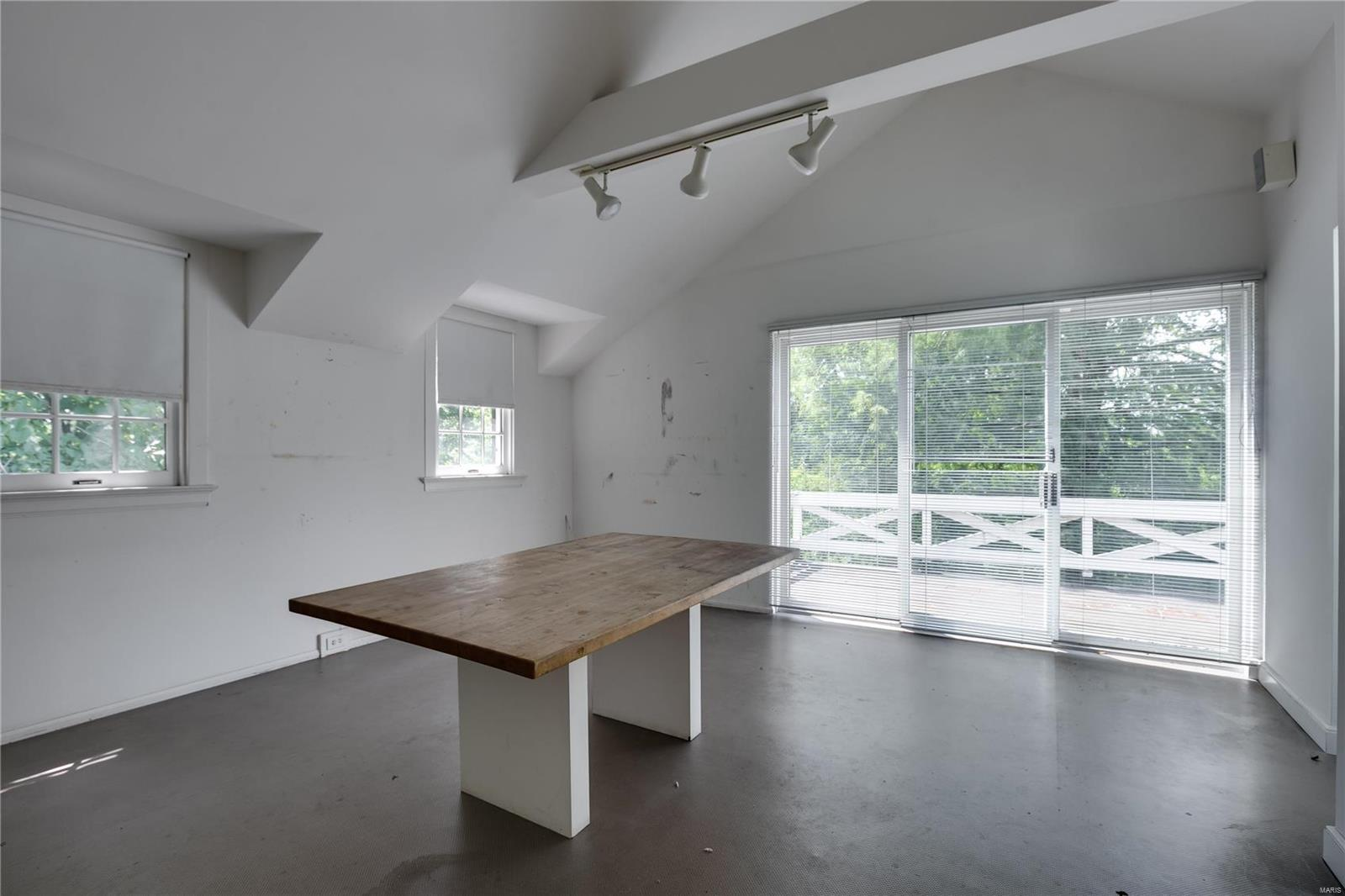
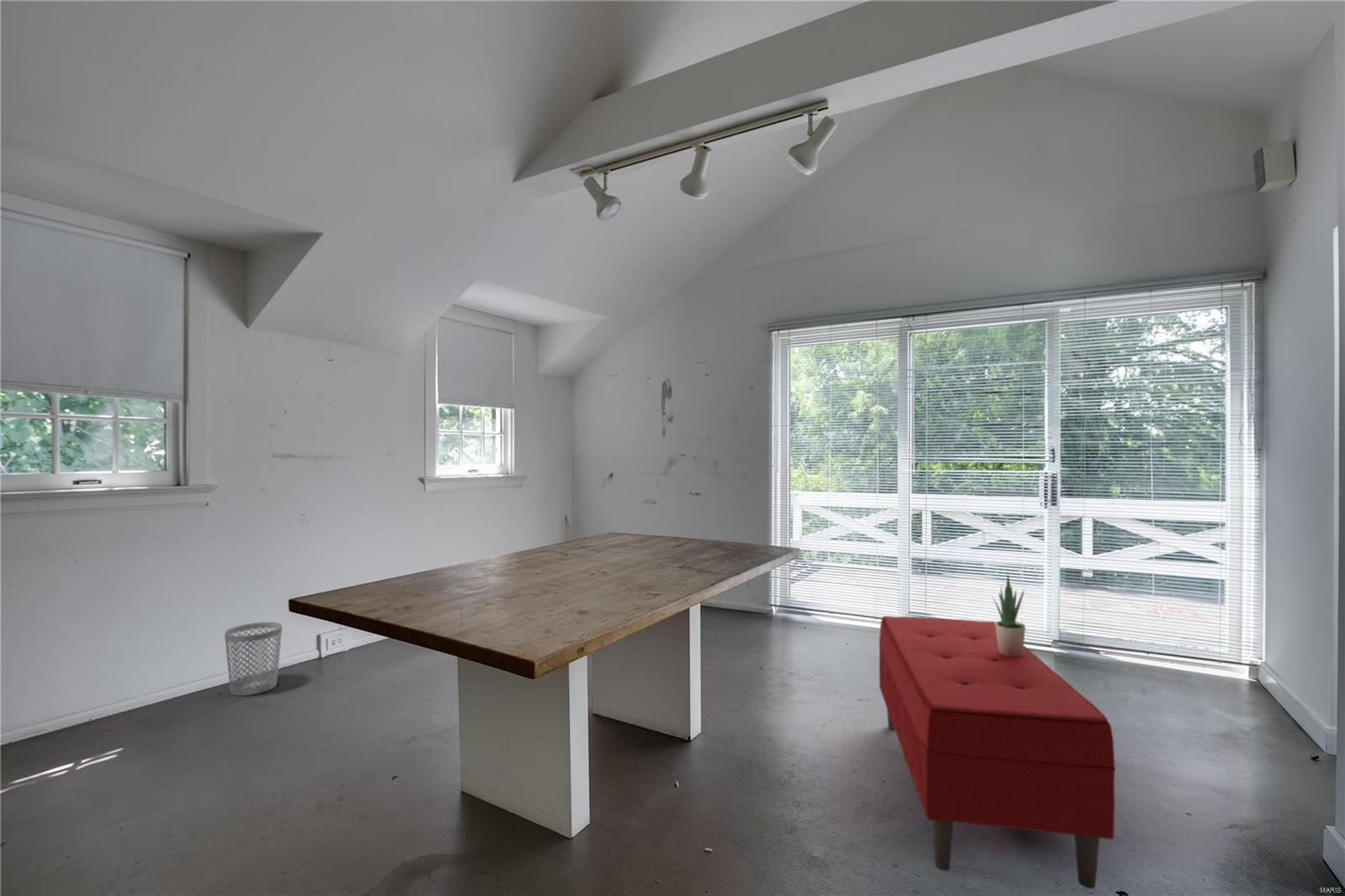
+ potted plant [992,575,1026,656]
+ wastebasket [224,621,283,697]
+ bench [878,615,1116,889]
